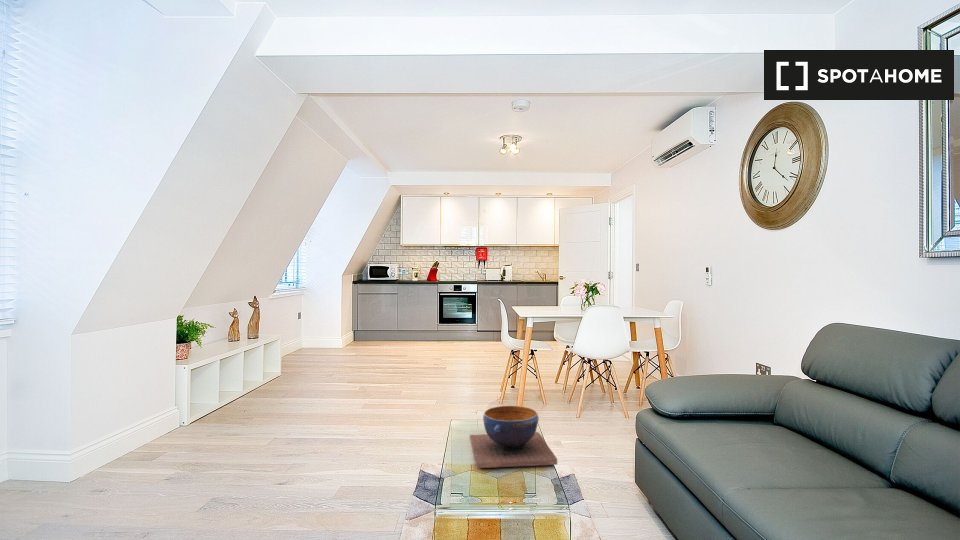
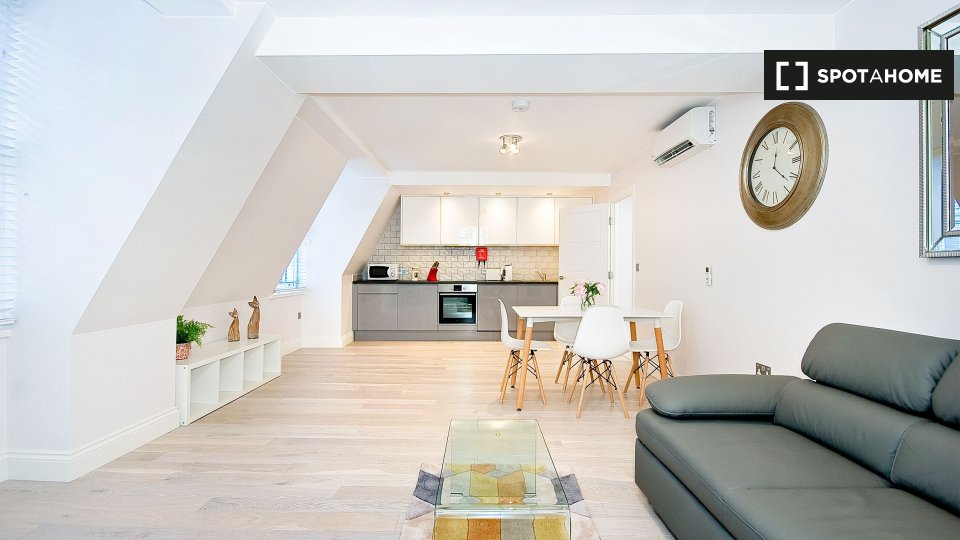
- decorative bowl [469,405,558,469]
